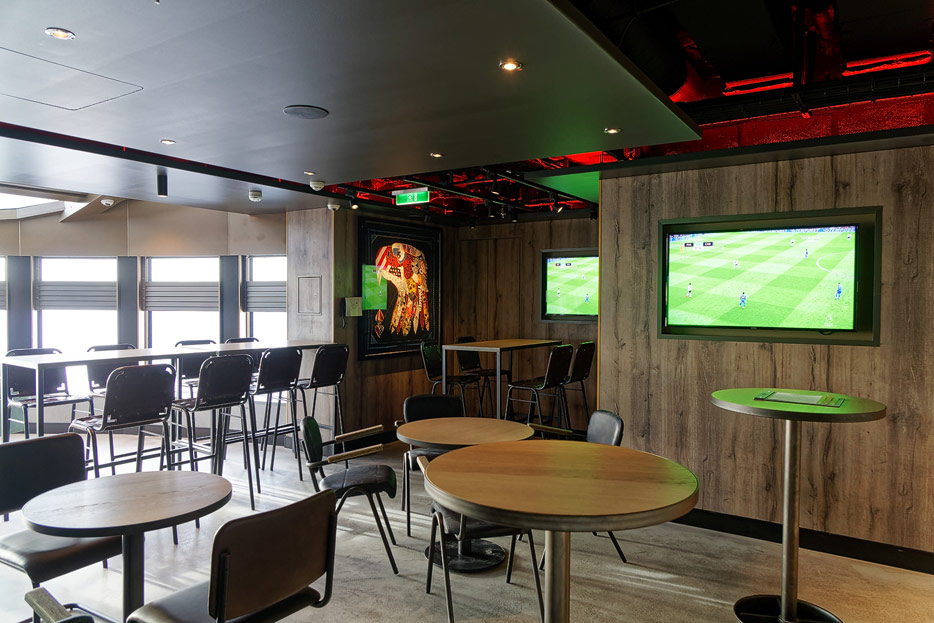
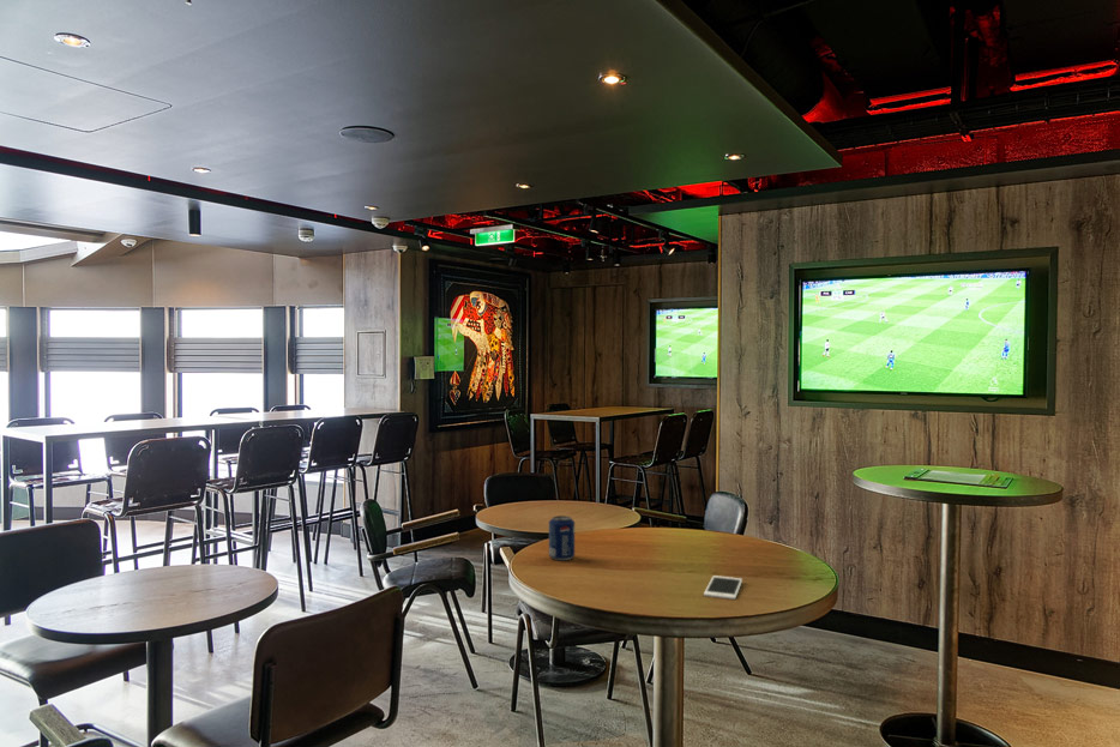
+ beverage can [548,514,576,561]
+ cell phone [703,574,743,601]
